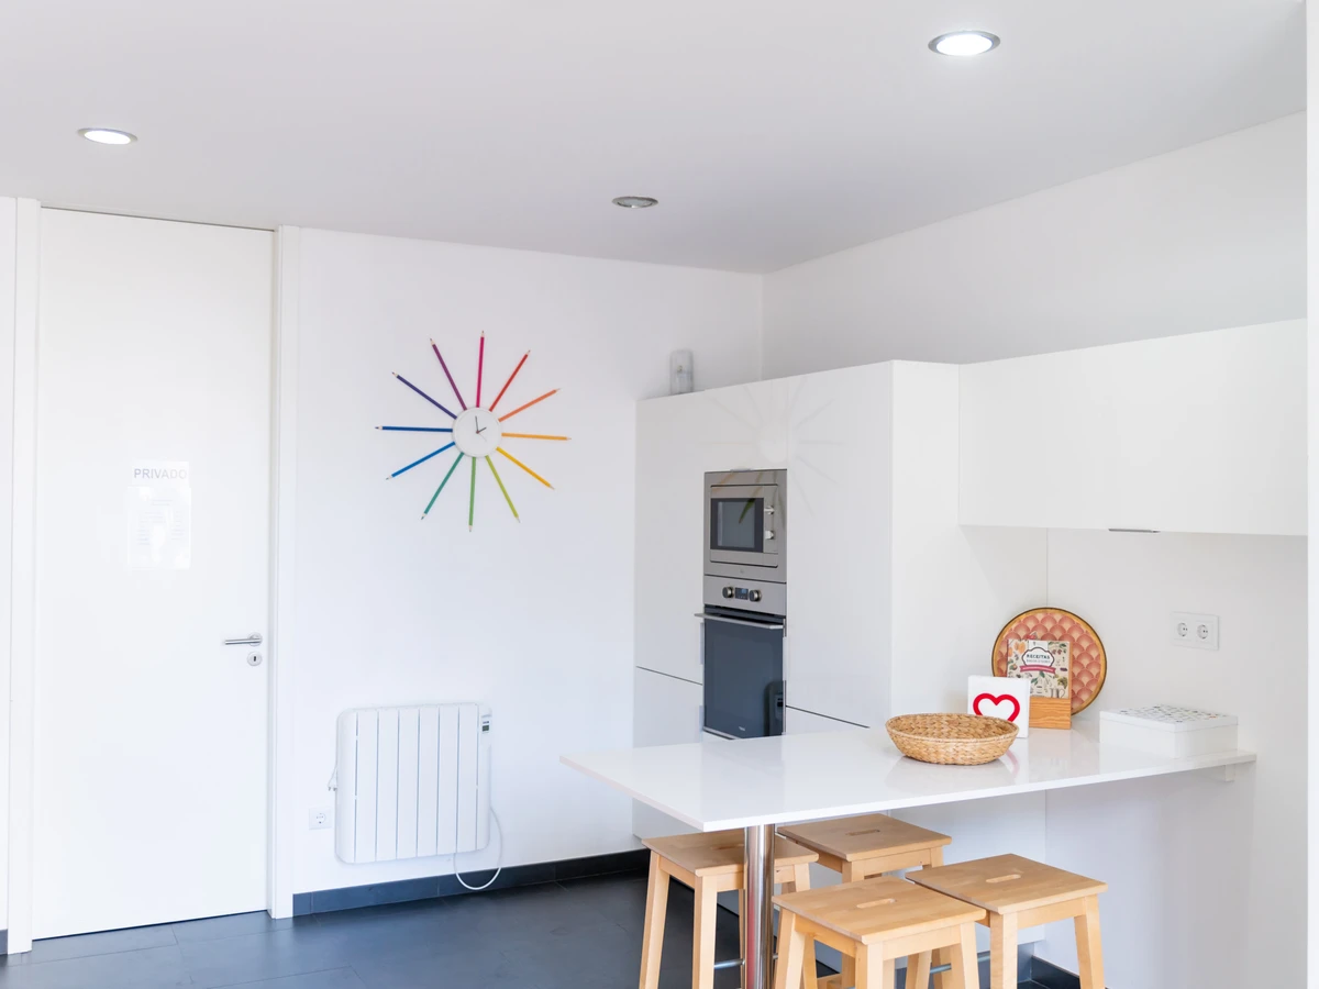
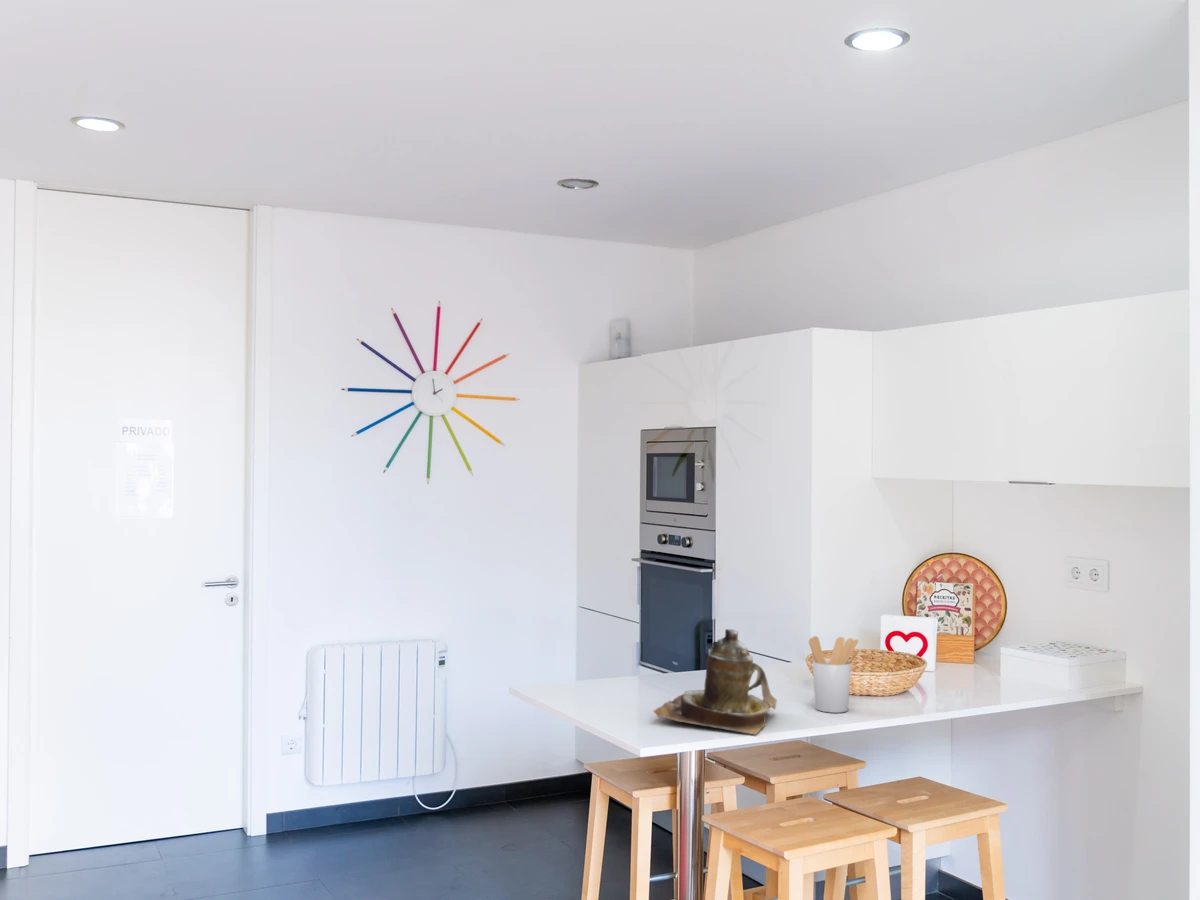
+ teapot [652,628,778,736]
+ utensil holder [808,635,860,714]
